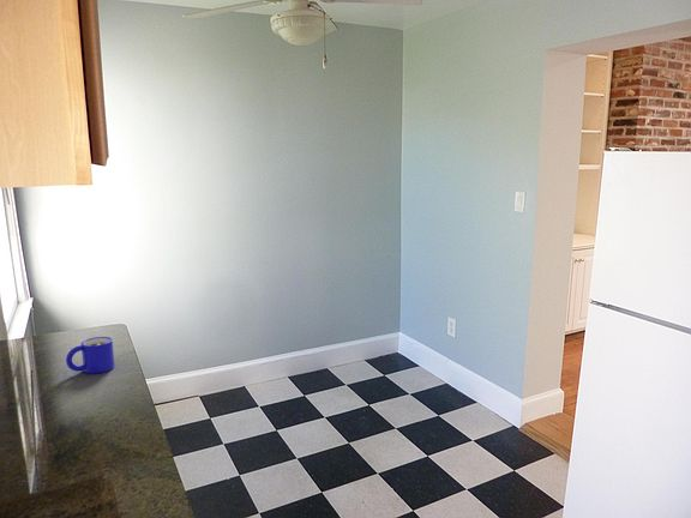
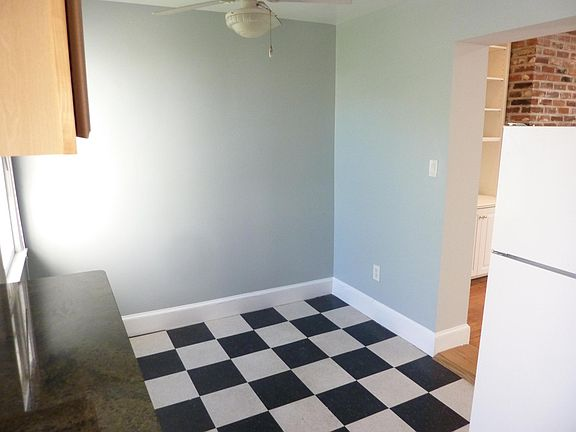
- mug [65,336,116,374]
